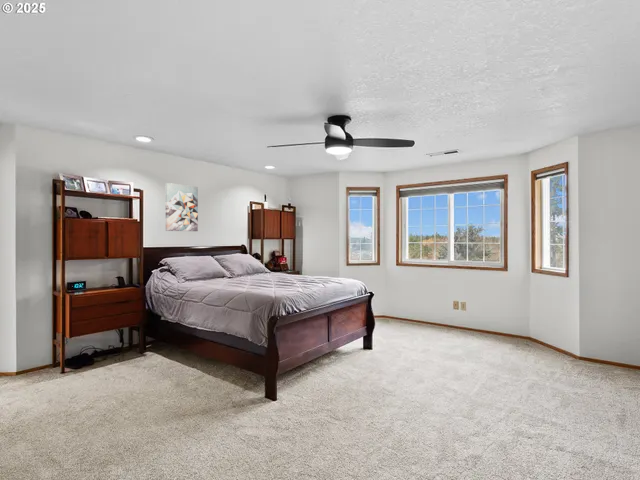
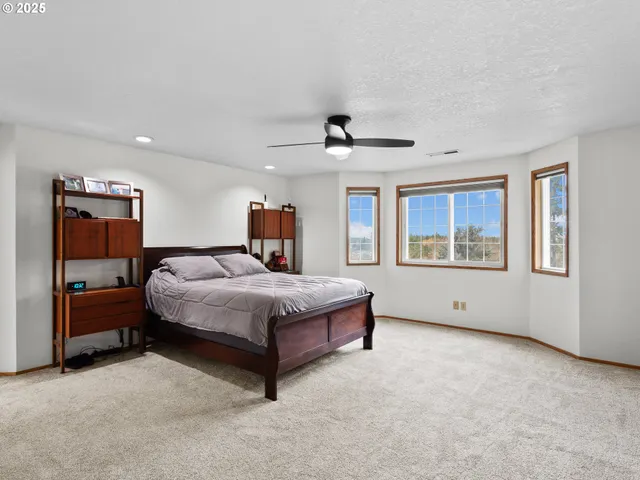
- wall art [165,182,199,232]
